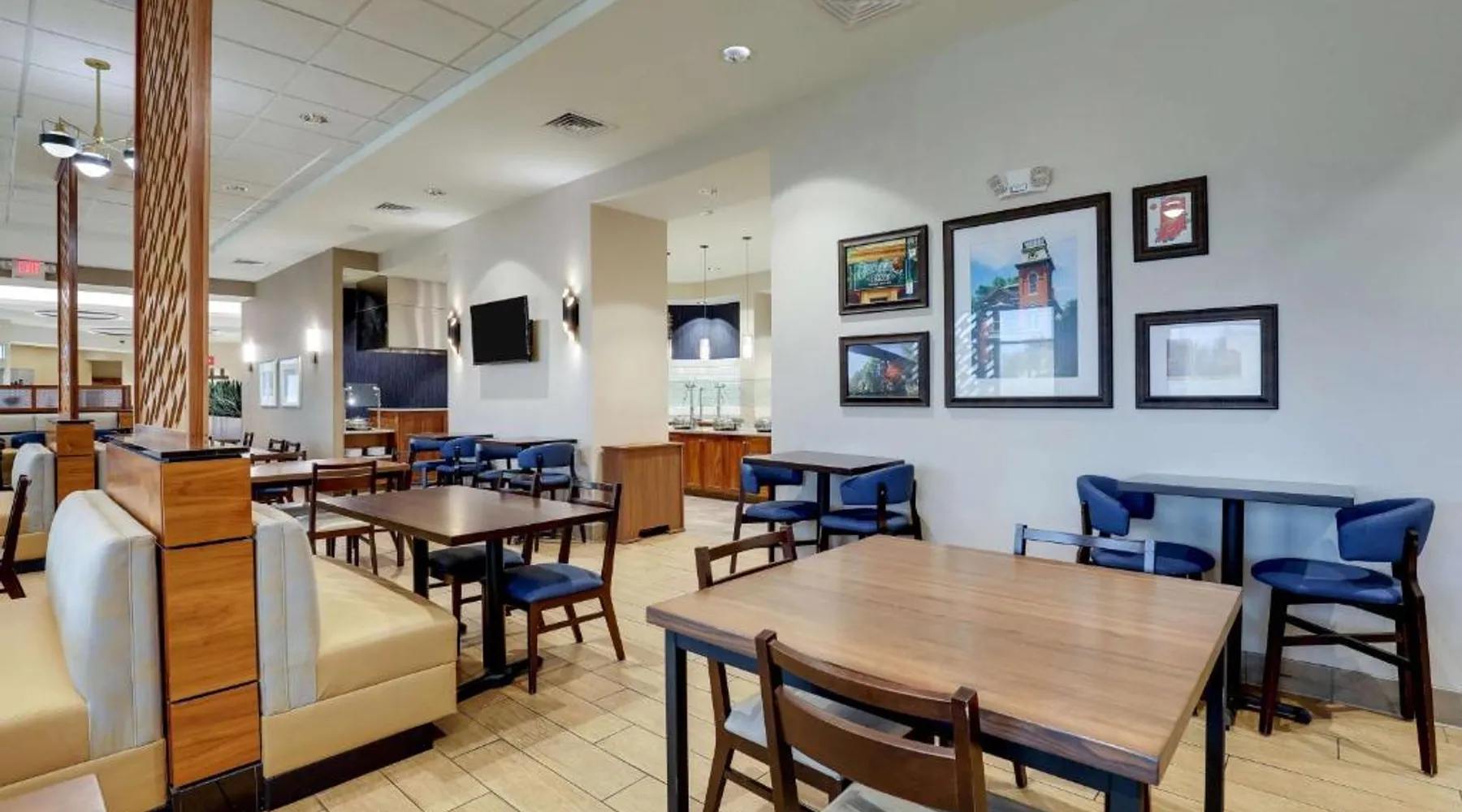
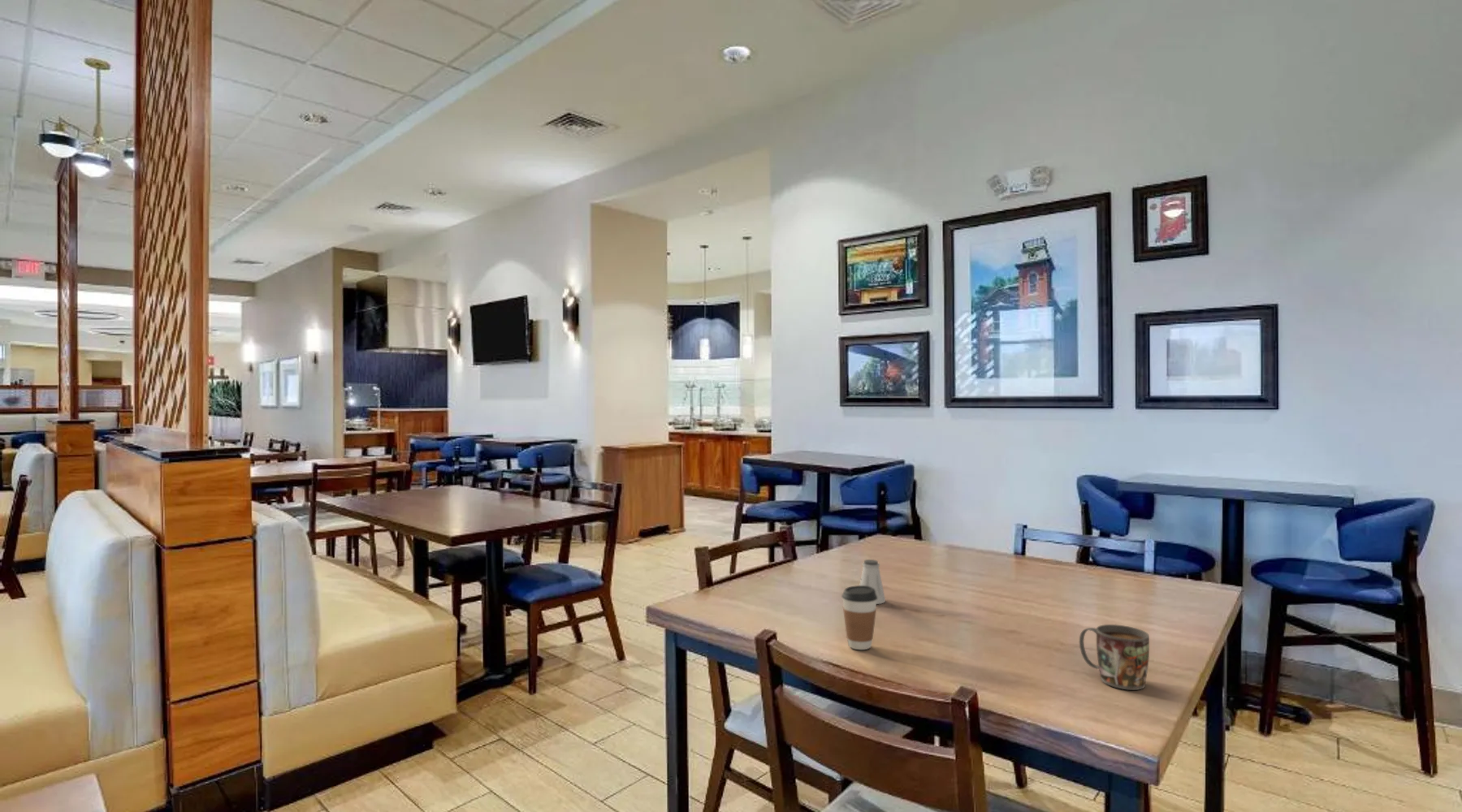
+ coffee cup [841,585,877,650]
+ mug [1079,624,1150,691]
+ saltshaker [859,559,886,605]
